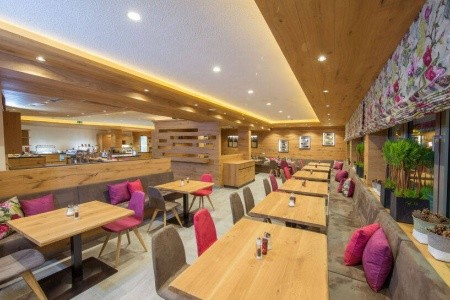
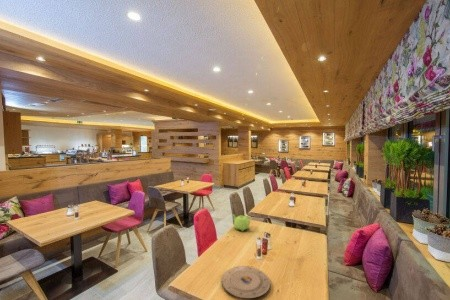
+ teapot [231,213,252,232]
+ plate [221,265,271,299]
